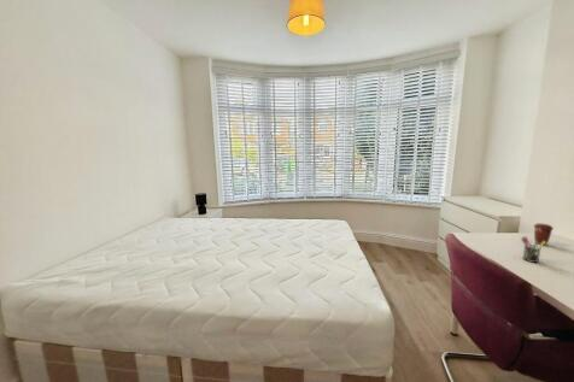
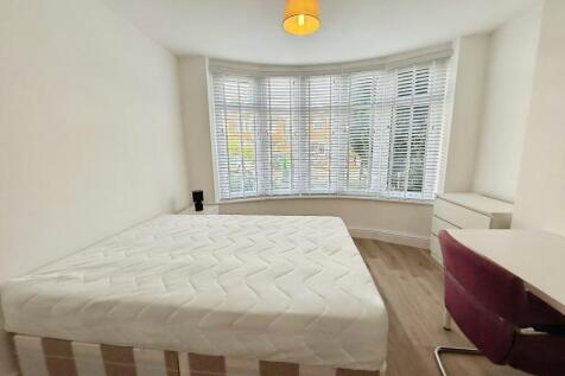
- coffee cup [532,223,555,247]
- pen holder [520,235,545,264]
